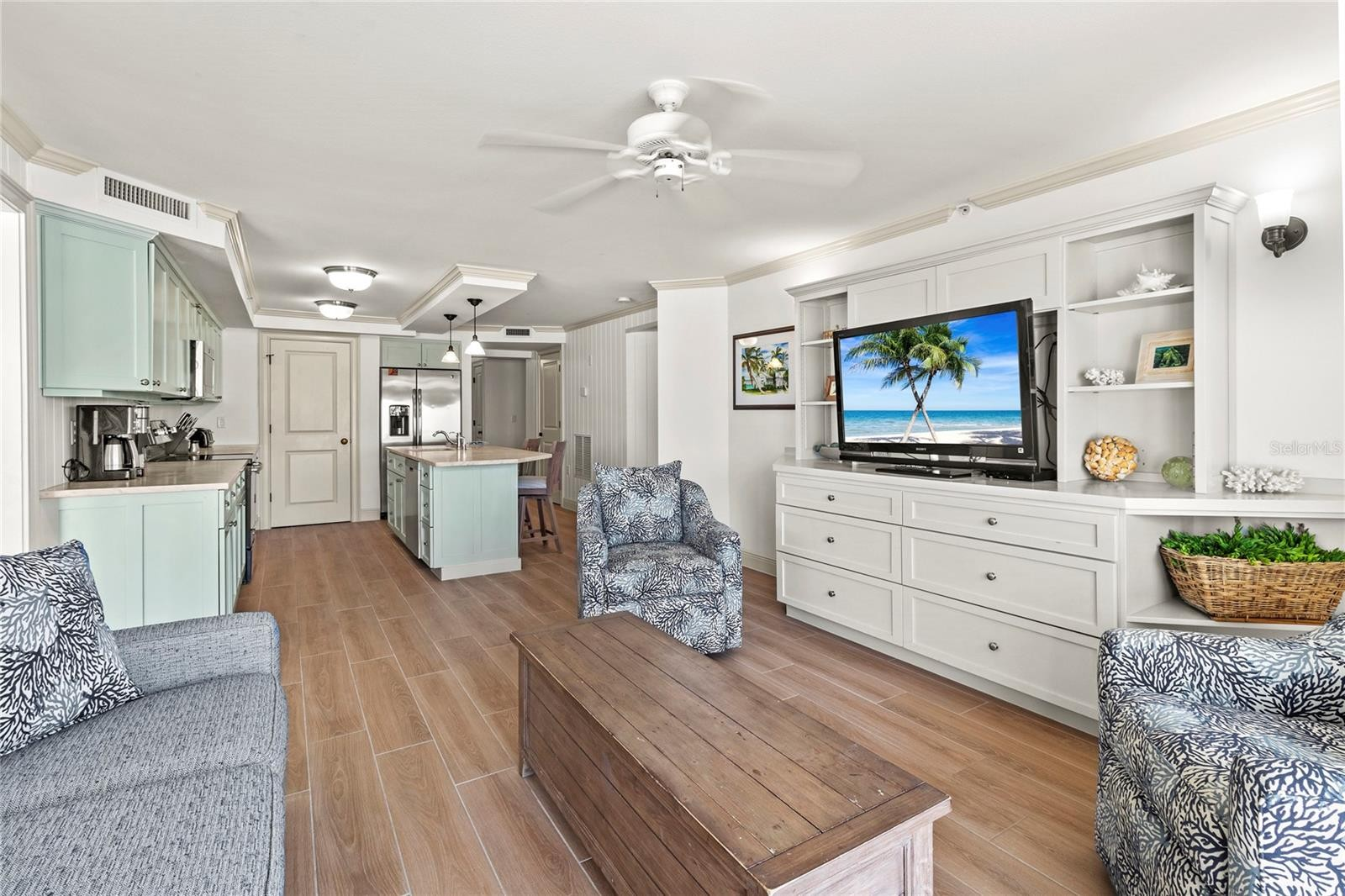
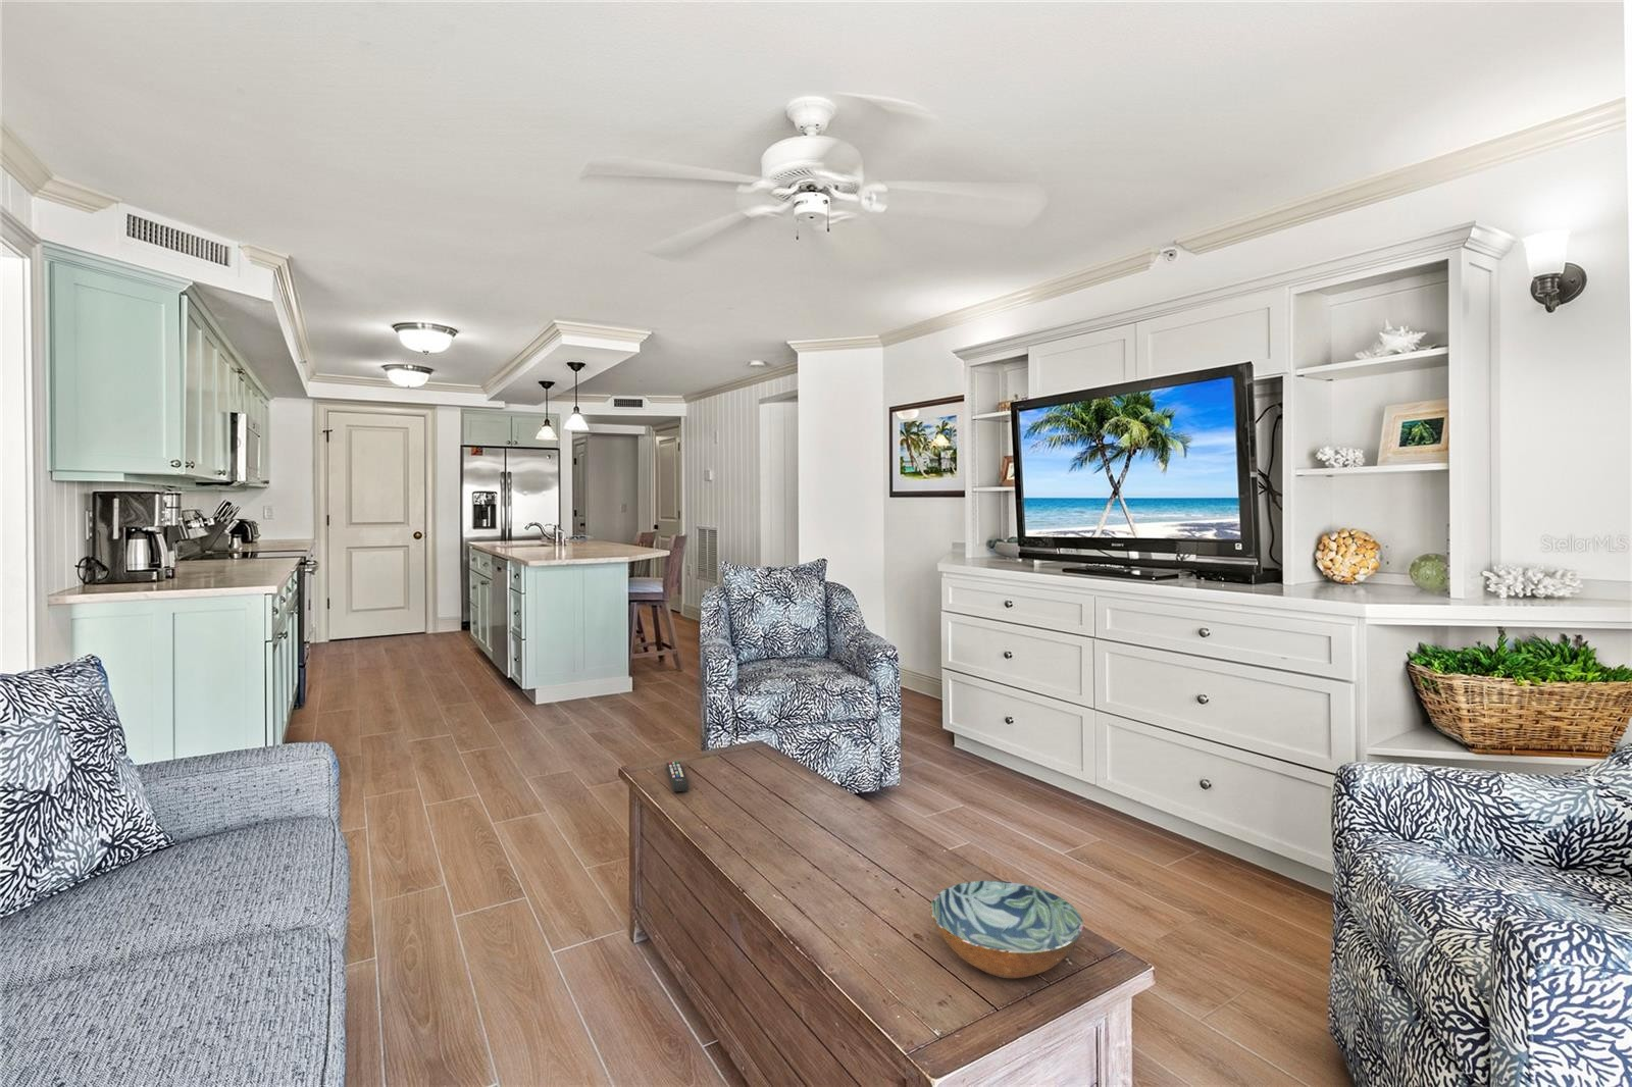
+ bowl [929,880,1085,979]
+ remote control [666,761,688,792]
